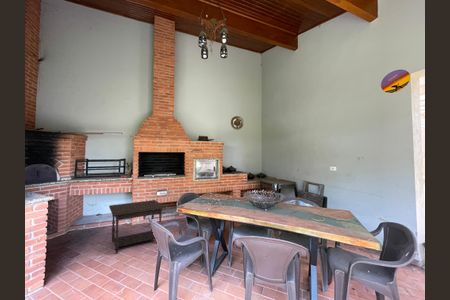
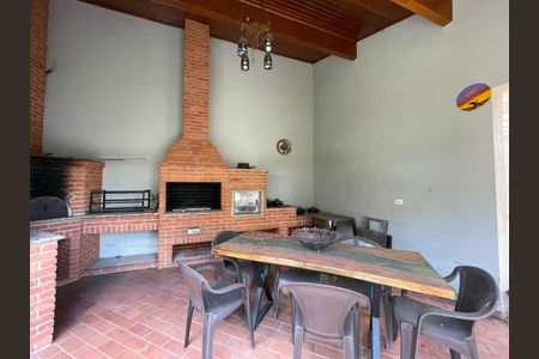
- side table [108,199,167,255]
